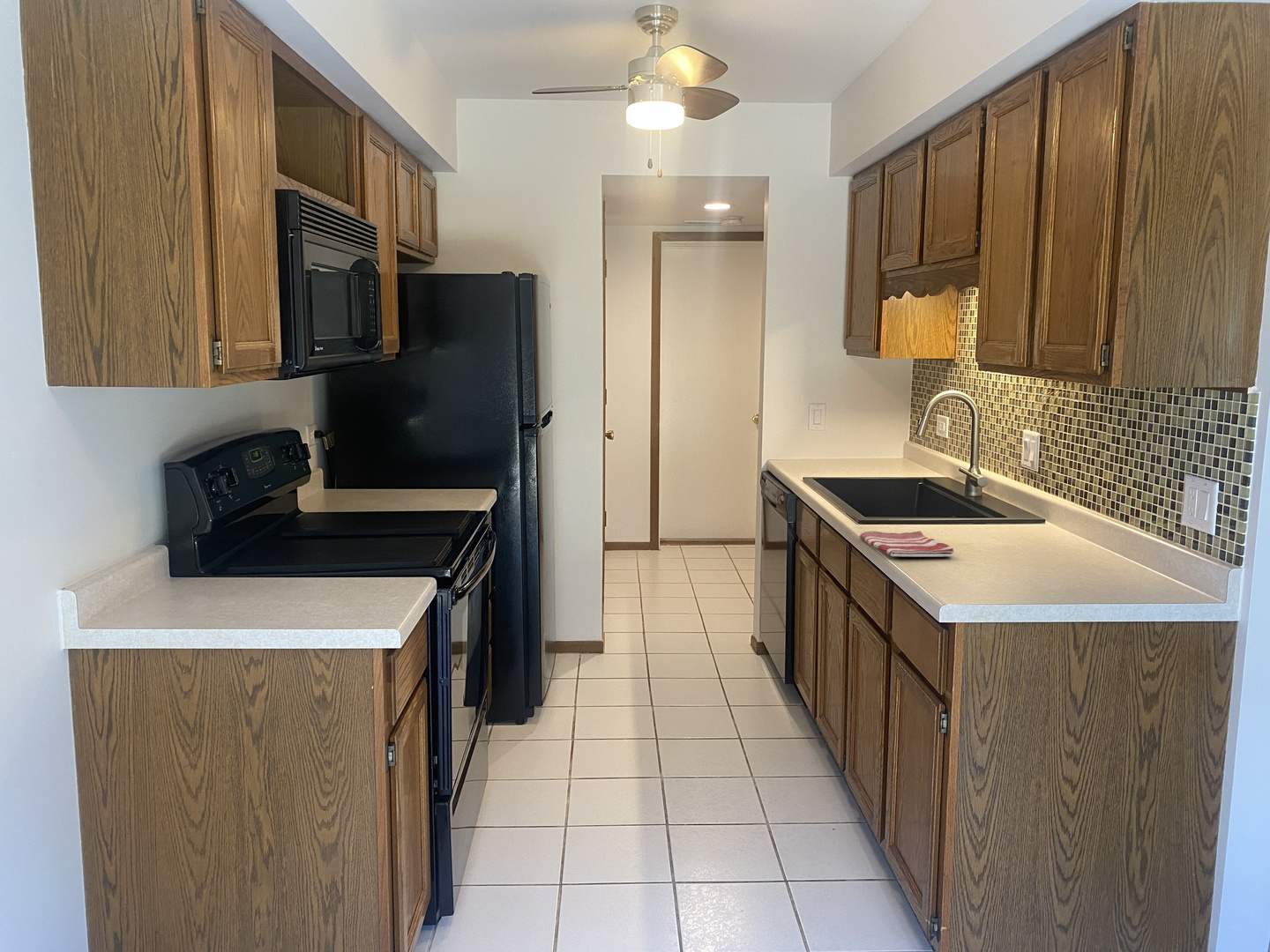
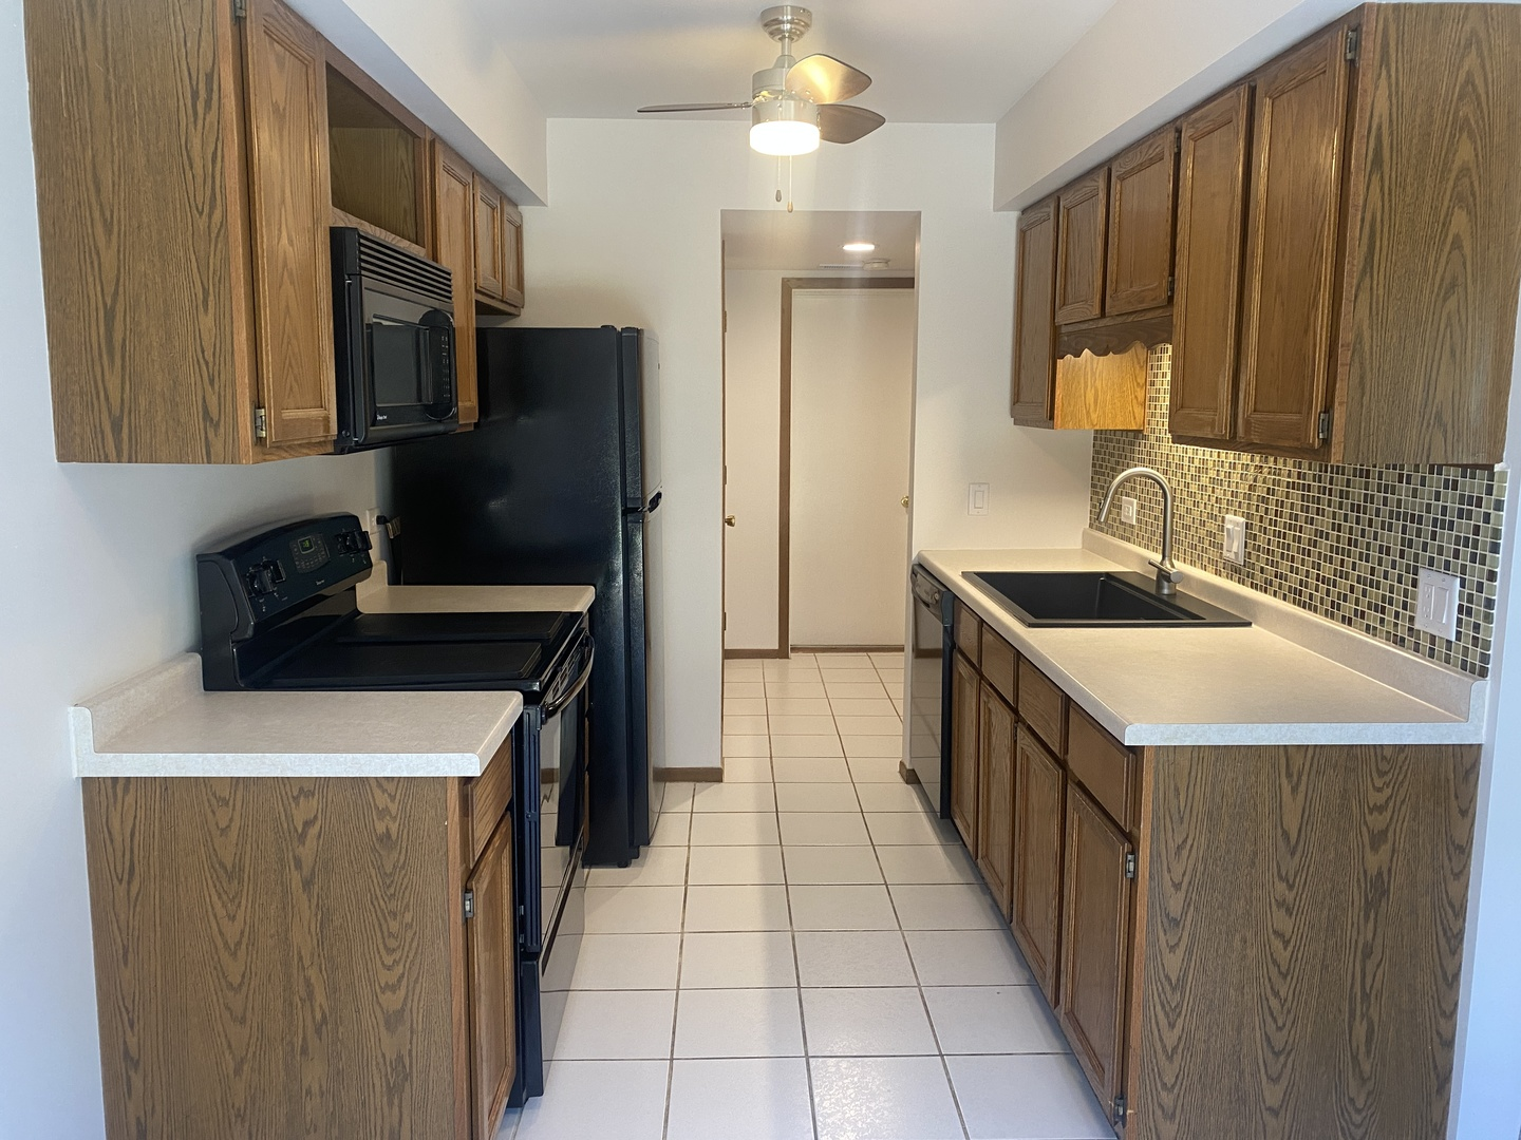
- dish towel [859,531,955,558]
